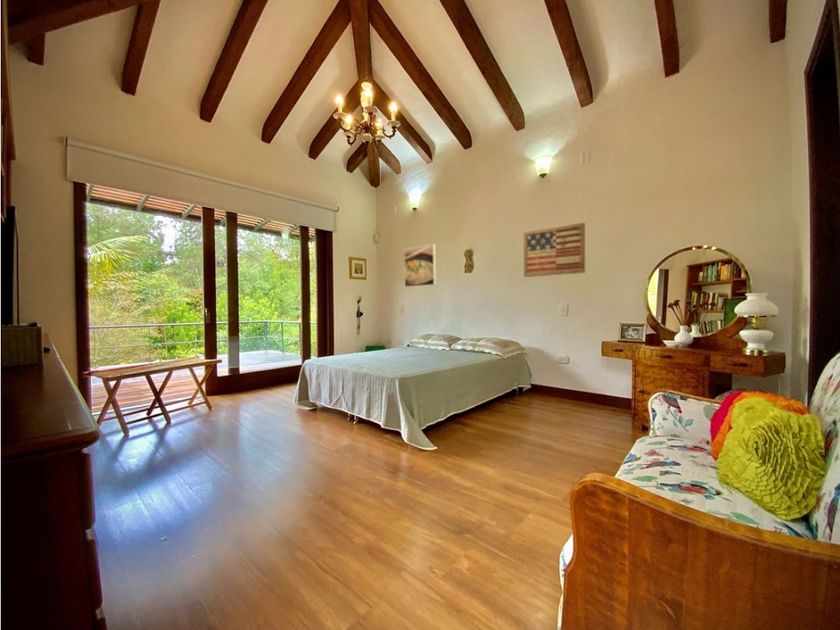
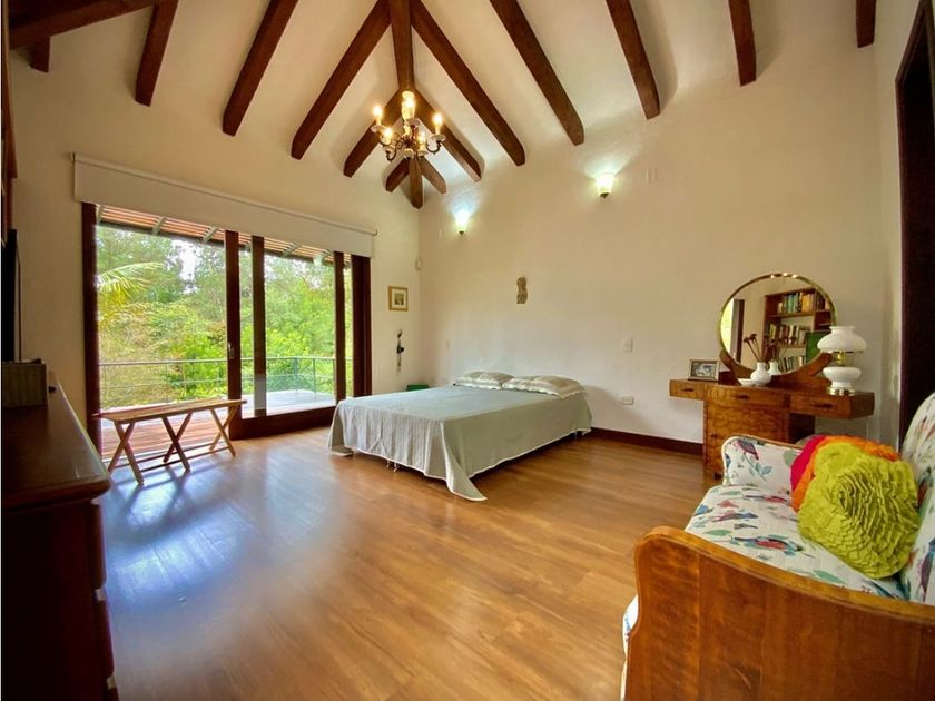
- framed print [403,243,436,288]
- wall art [523,222,586,278]
